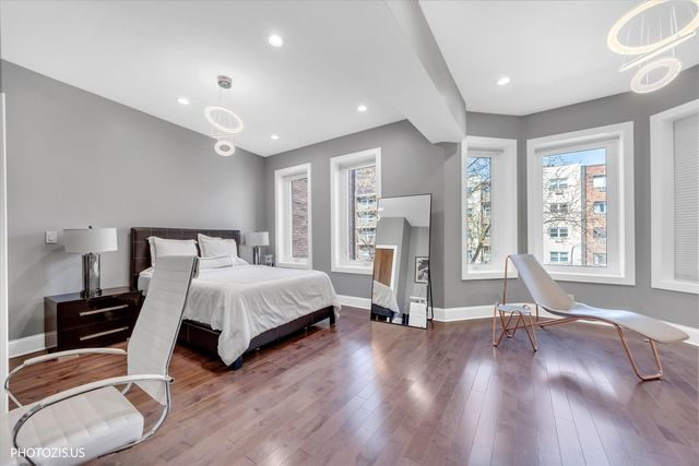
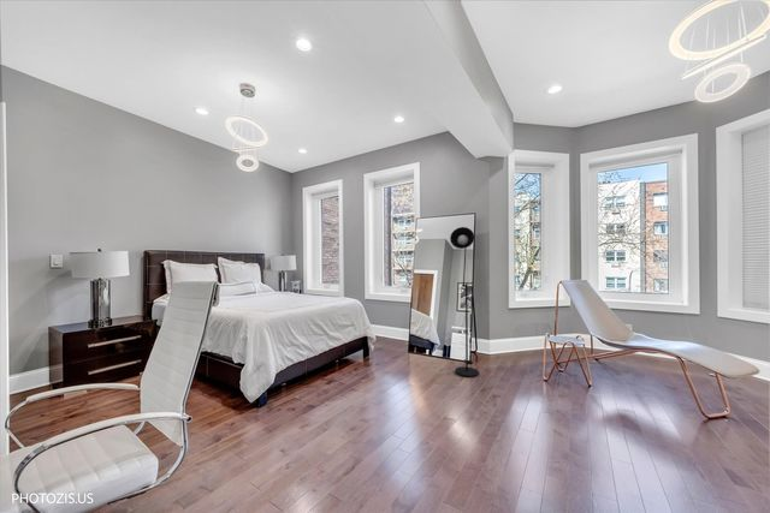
+ floor lamp [449,226,480,378]
